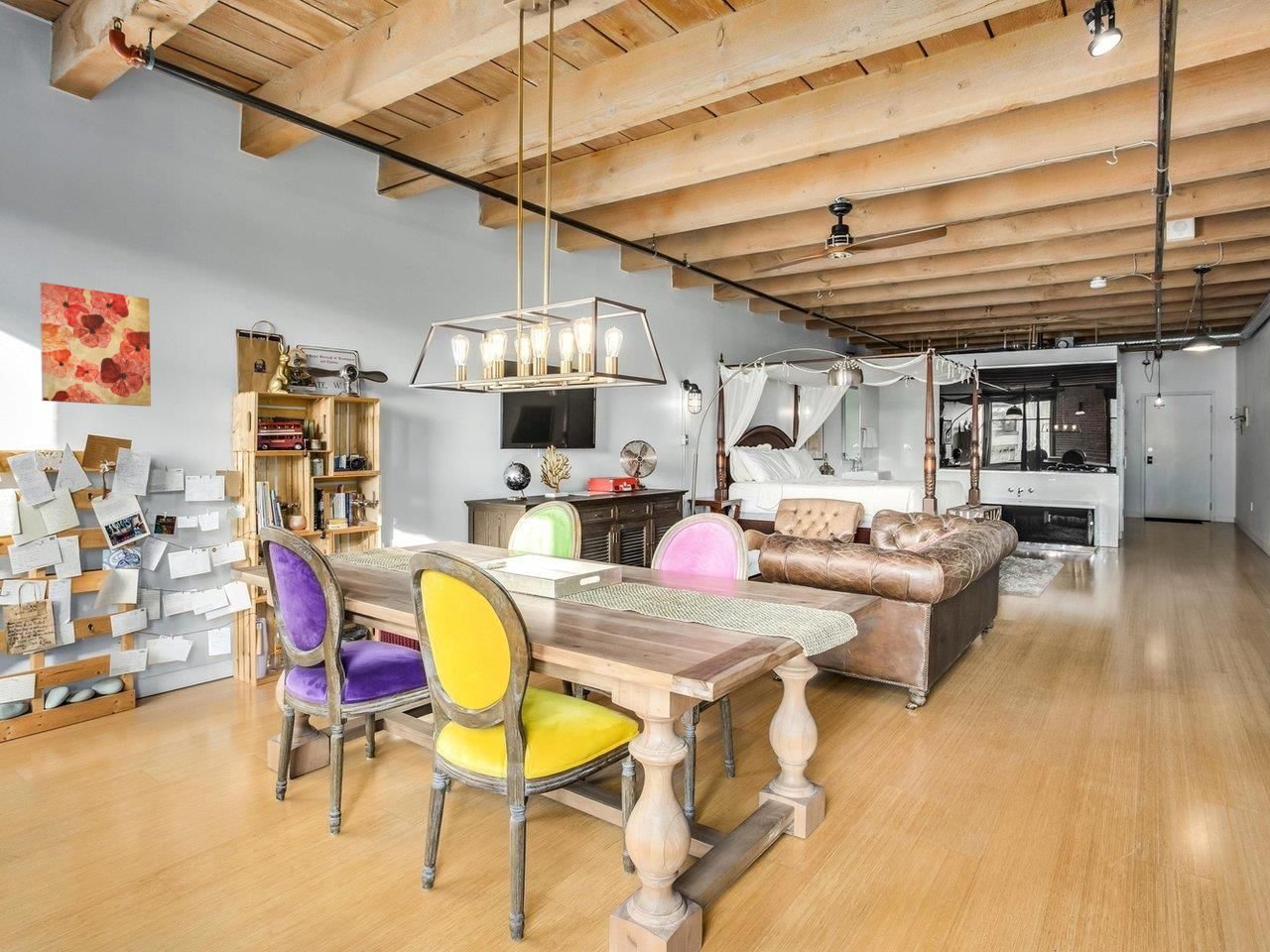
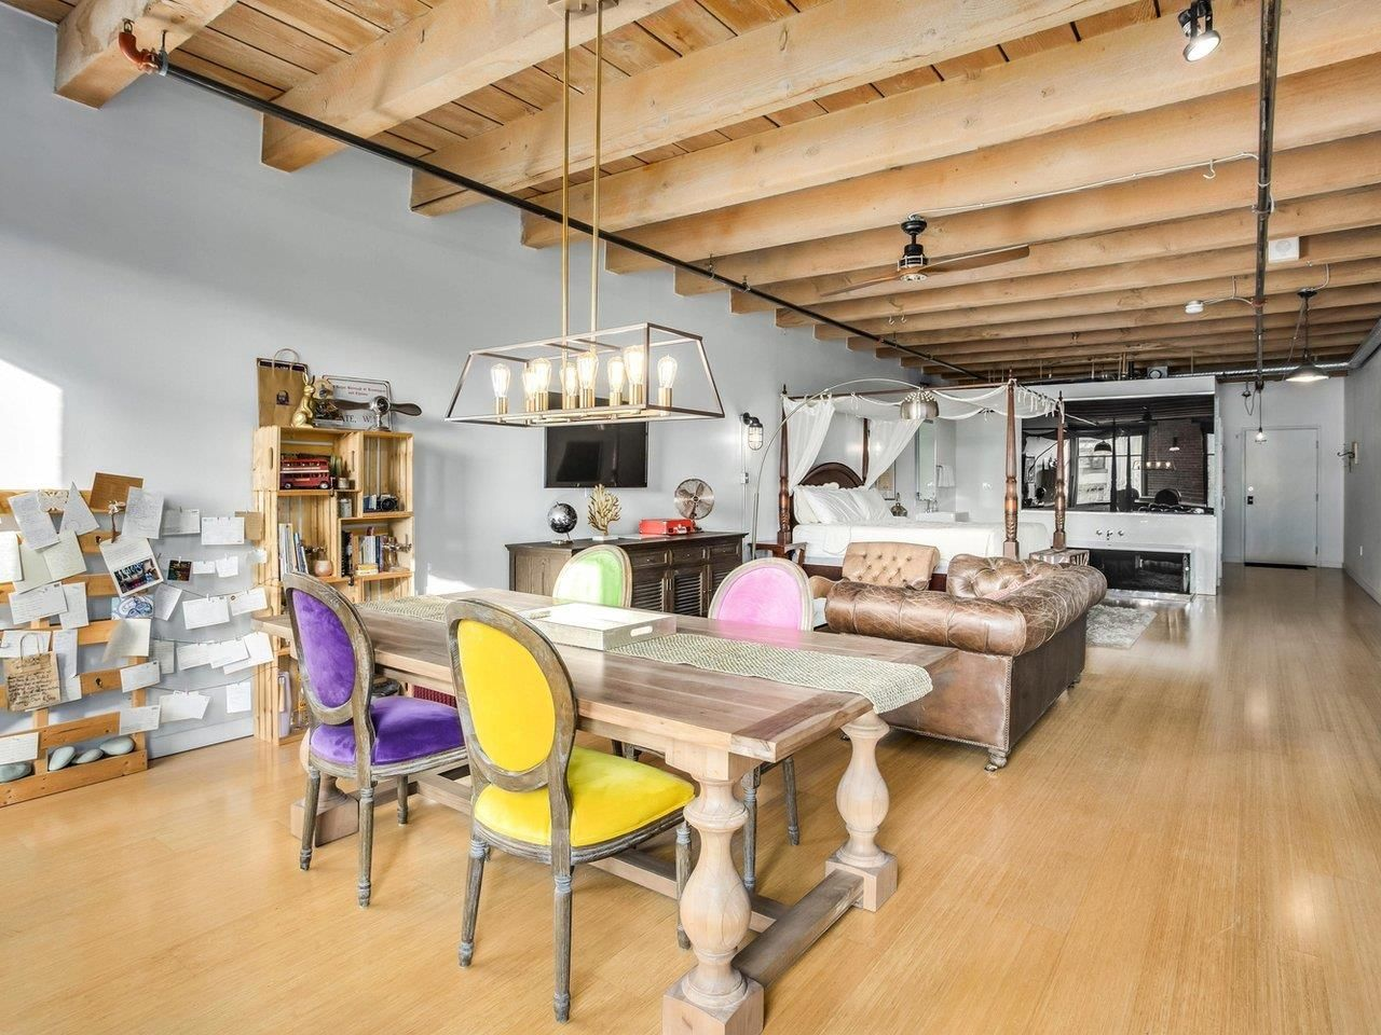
- wall art [39,282,152,408]
